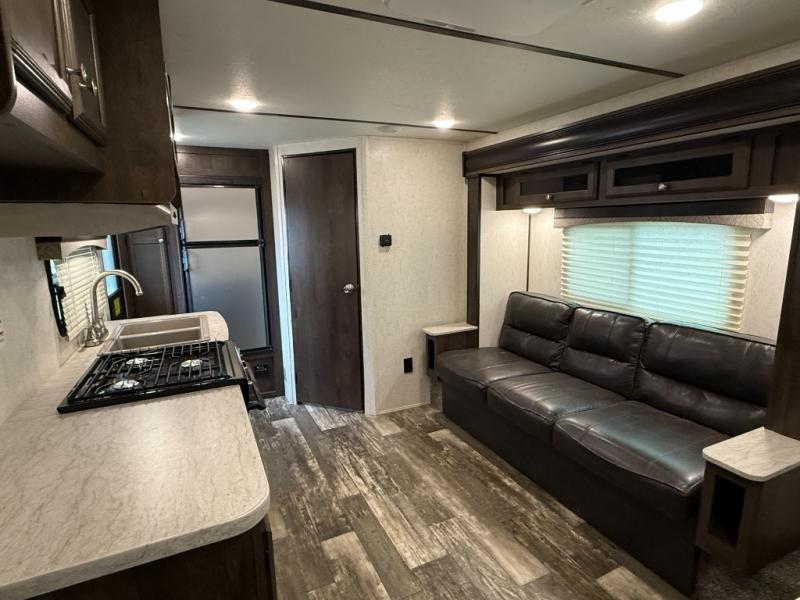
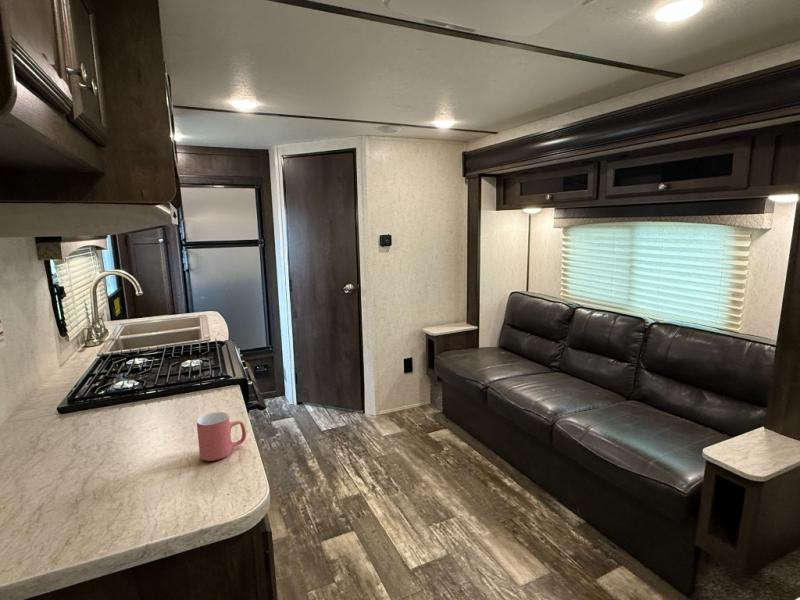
+ mug [196,411,247,462]
